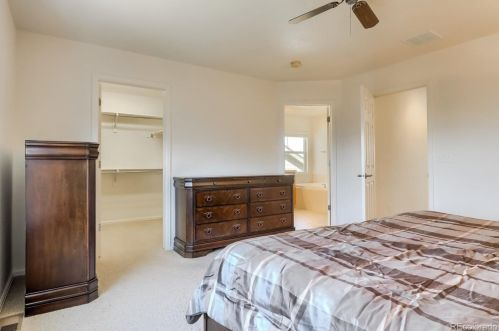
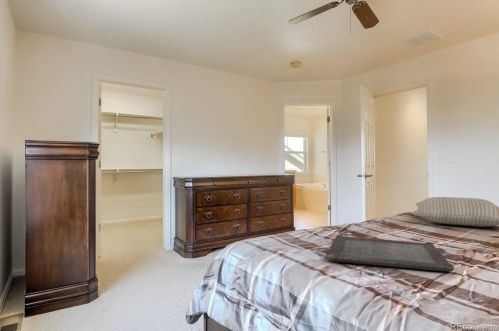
+ serving tray [325,234,455,272]
+ pillow [412,196,499,228]
